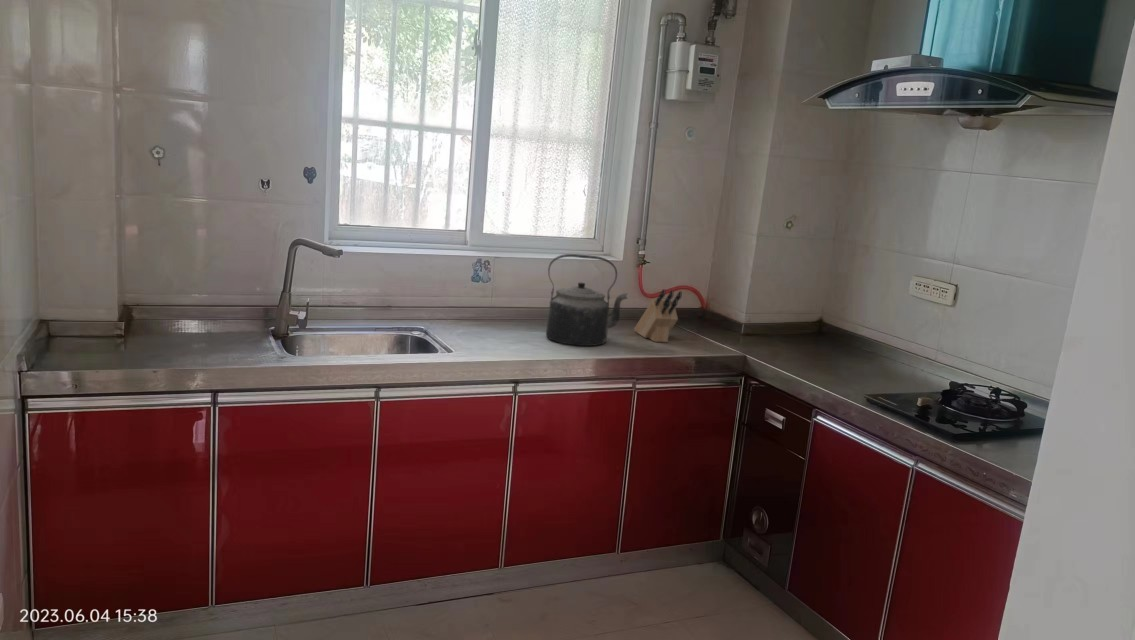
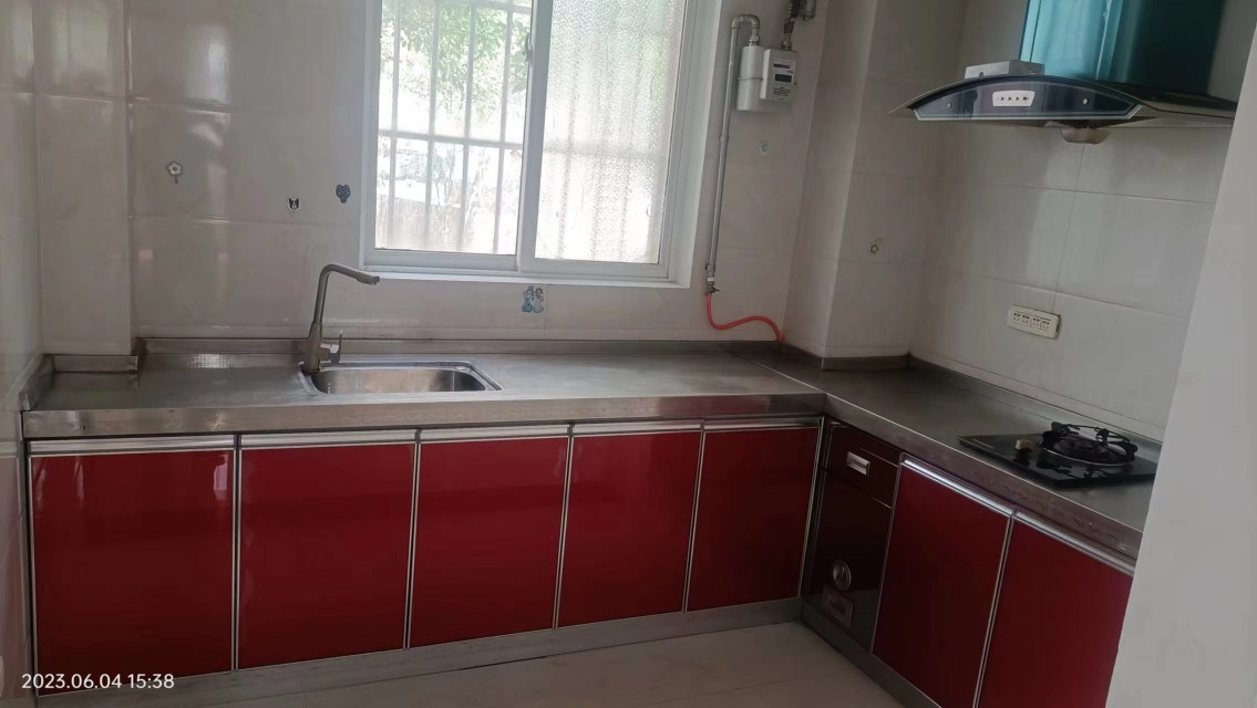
- knife block [633,288,683,343]
- kettle [545,253,629,347]
